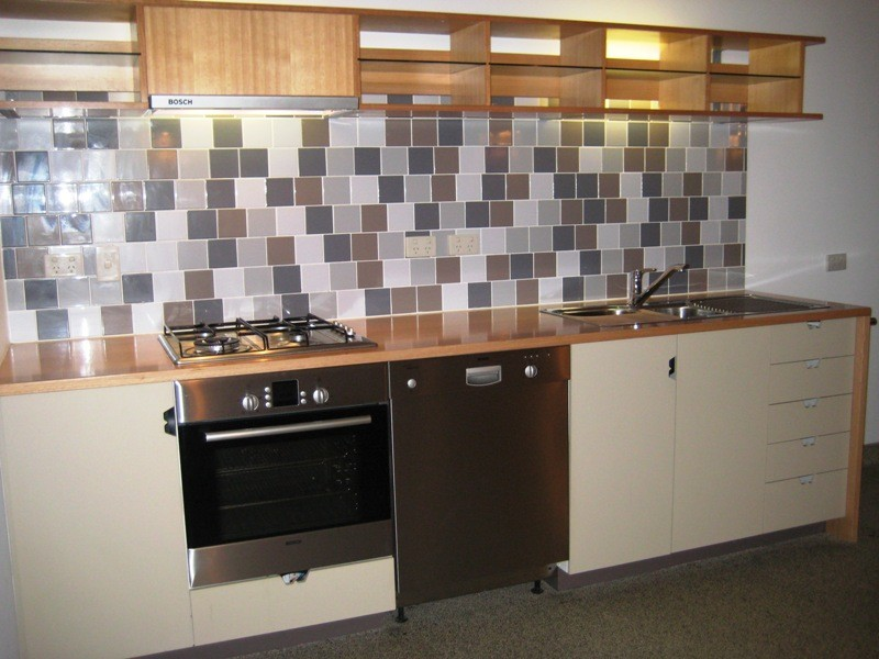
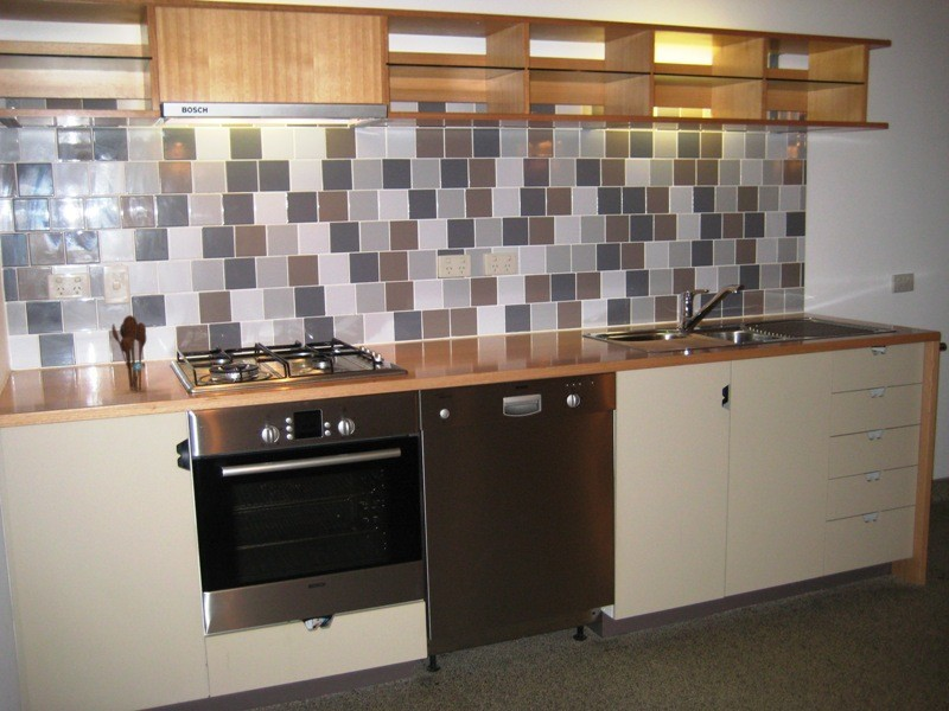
+ utensil holder [110,314,147,392]
